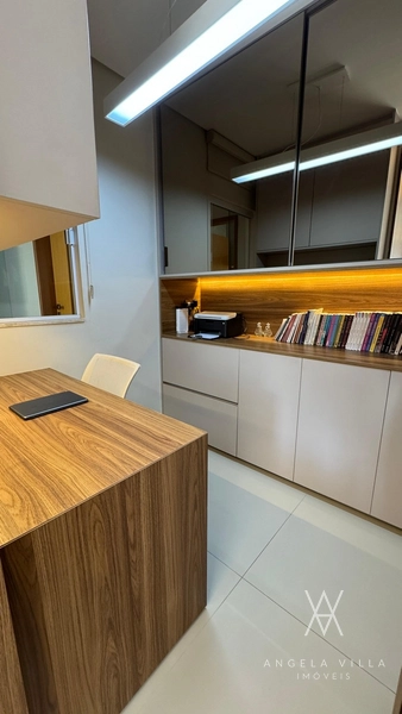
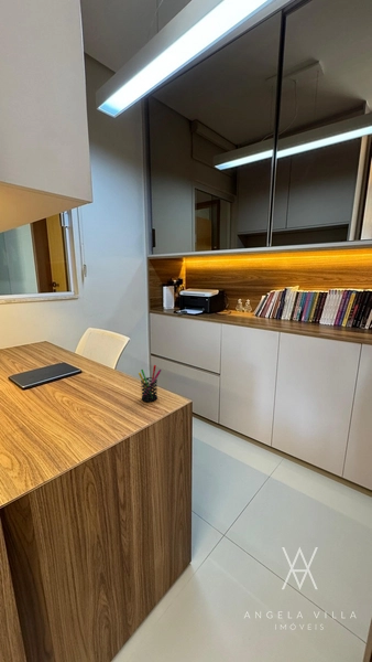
+ pen holder [138,364,163,403]
